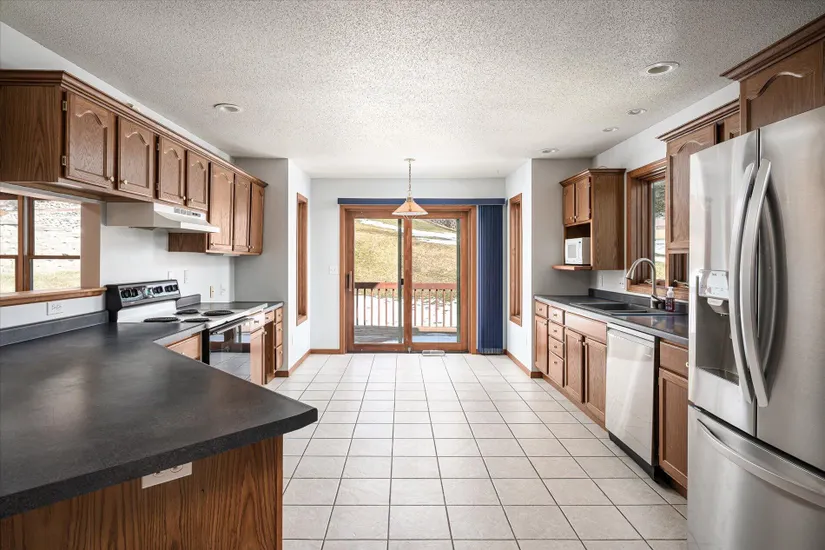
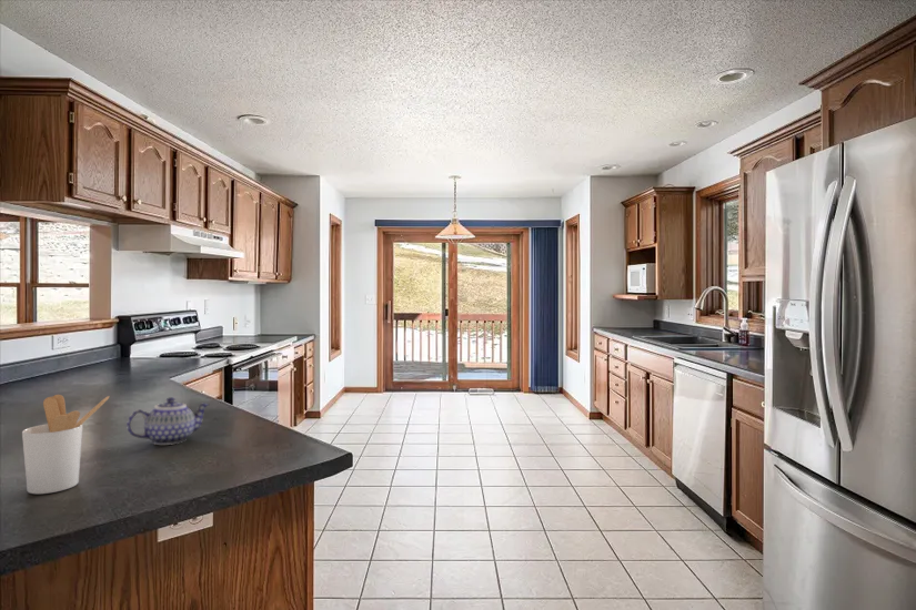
+ teapot [125,396,210,446]
+ utensil holder [21,394,110,495]
